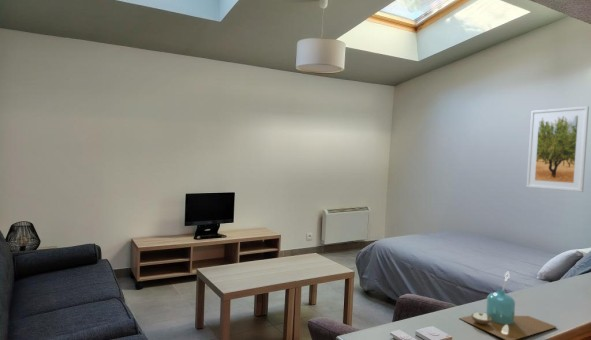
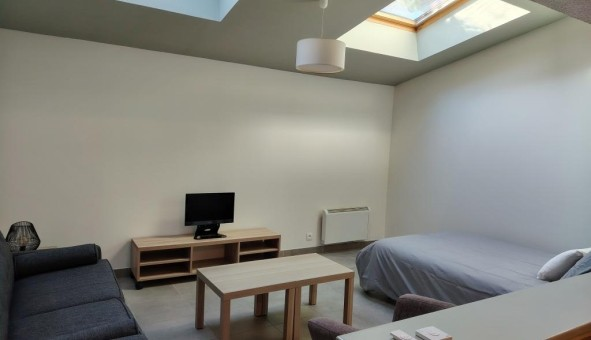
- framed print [525,105,590,193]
- candle [458,271,558,340]
